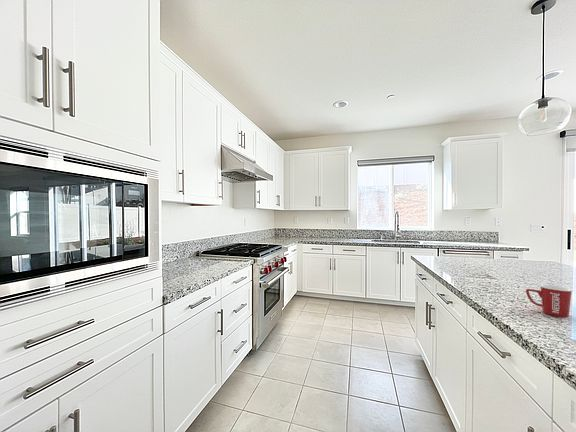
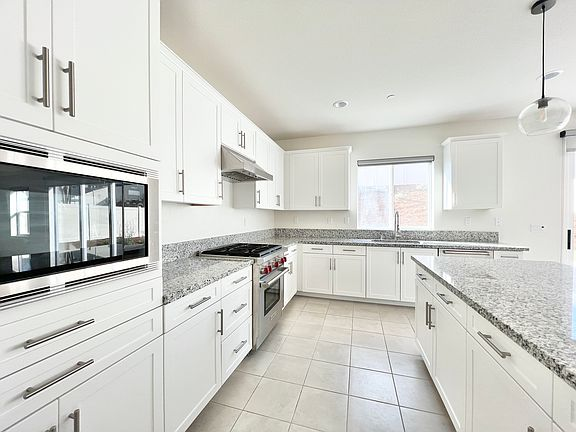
- mug [525,283,573,318]
